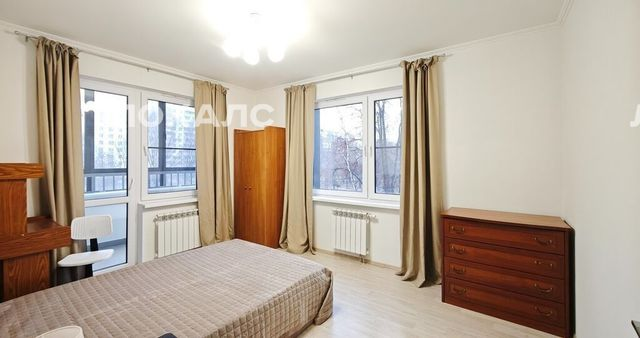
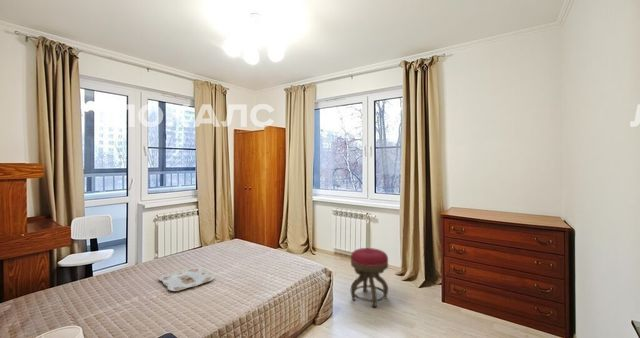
+ serving tray [158,266,215,292]
+ stool [350,247,389,308]
